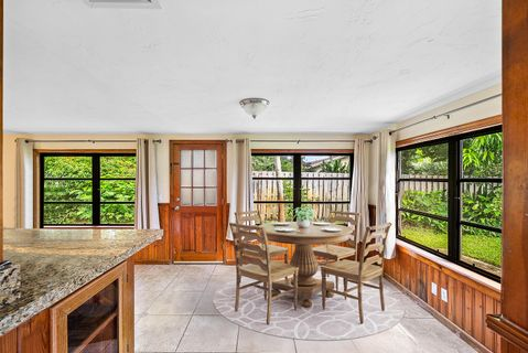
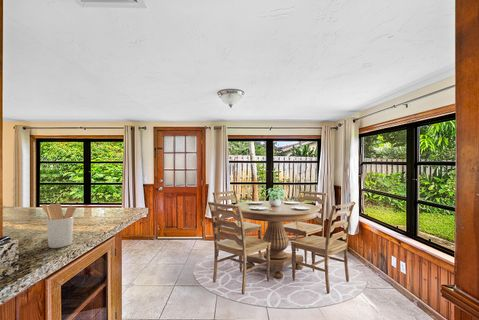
+ utensil holder [41,202,77,249]
